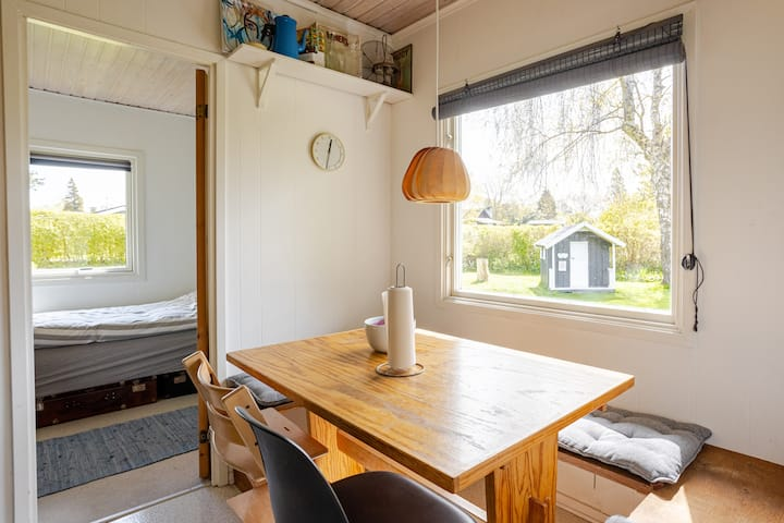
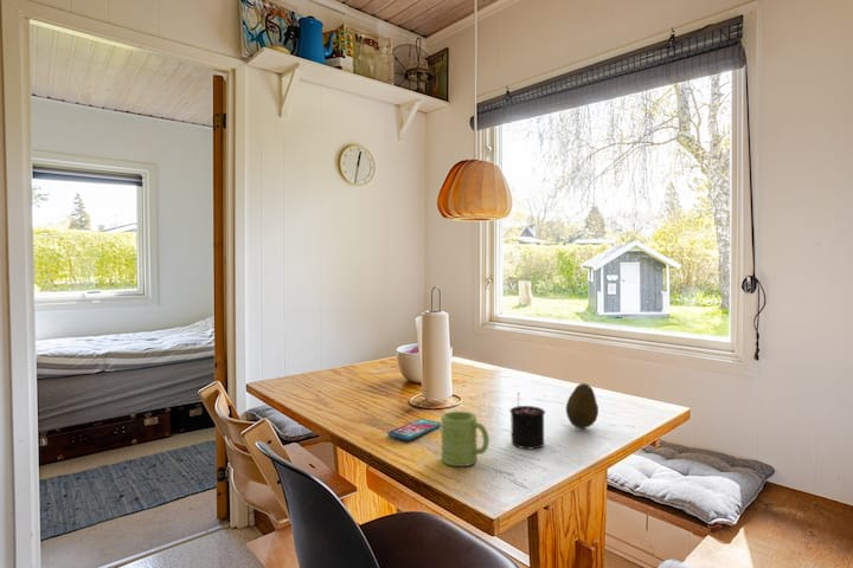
+ candle [508,392,546,450]
+ fruit [565,382,599,430]
+ mug [440,411,490,467]
+ smartphone [386,418,442,441]
